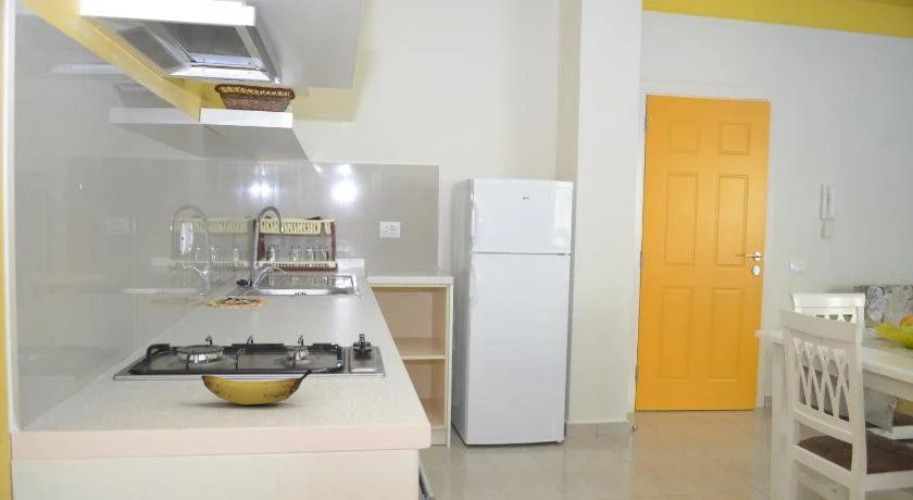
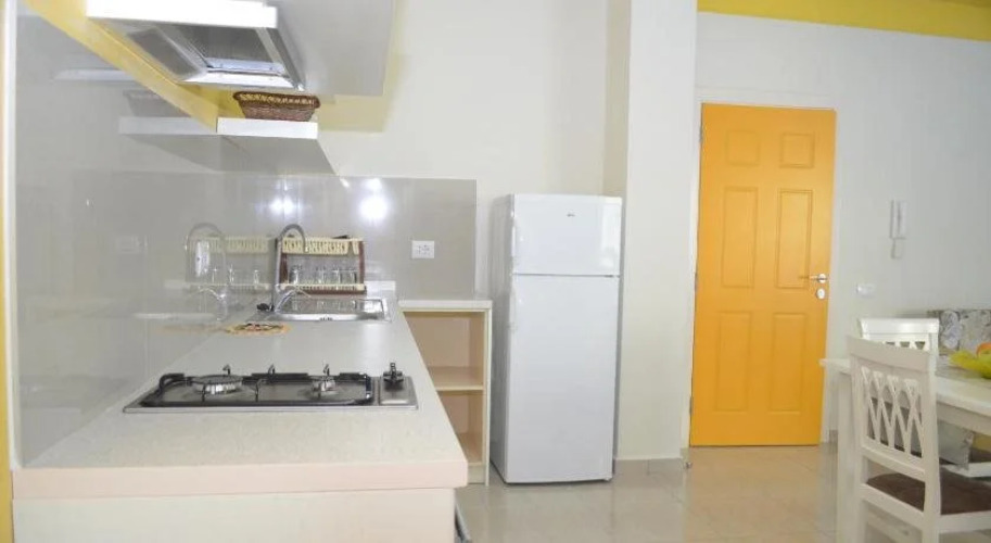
- banana [200,368,314,406]
